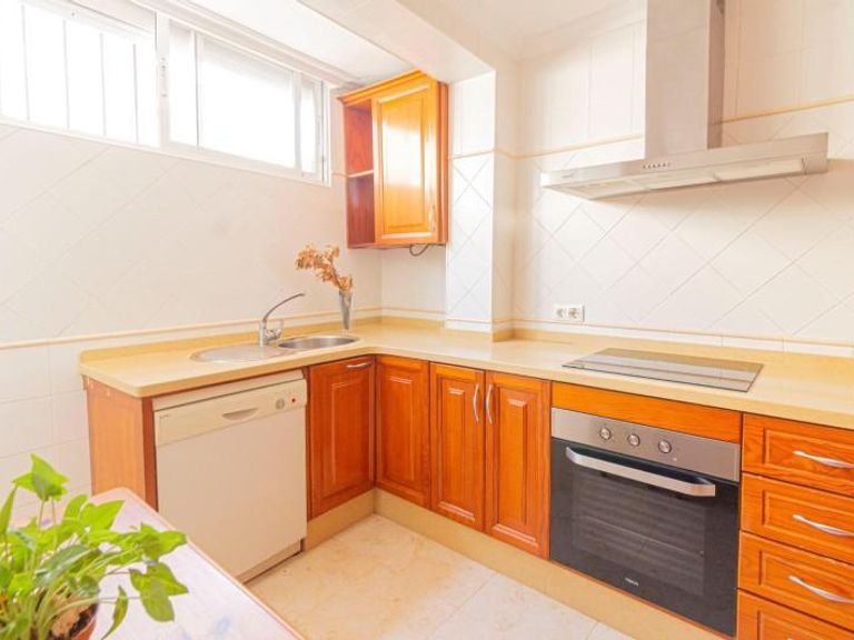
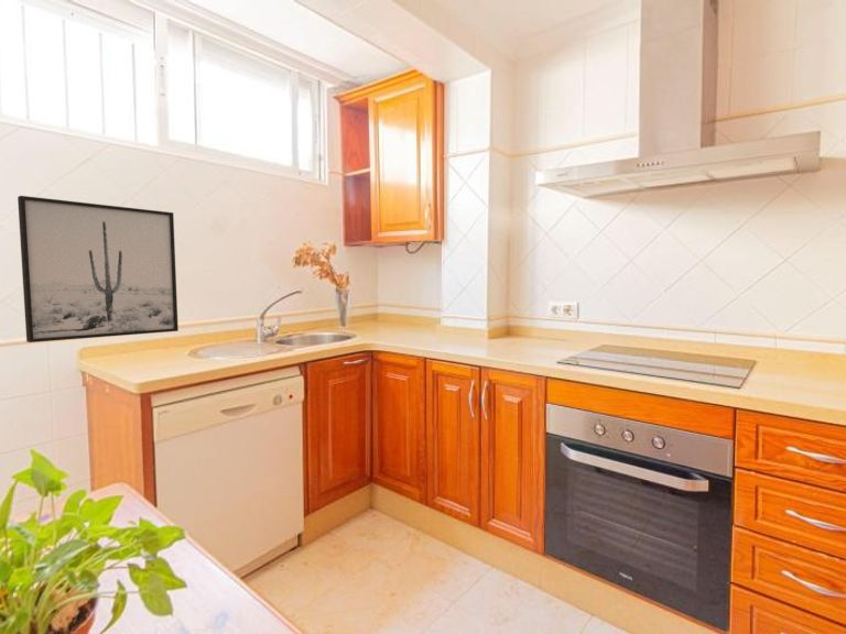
+ wall art [17,195,180,343]
